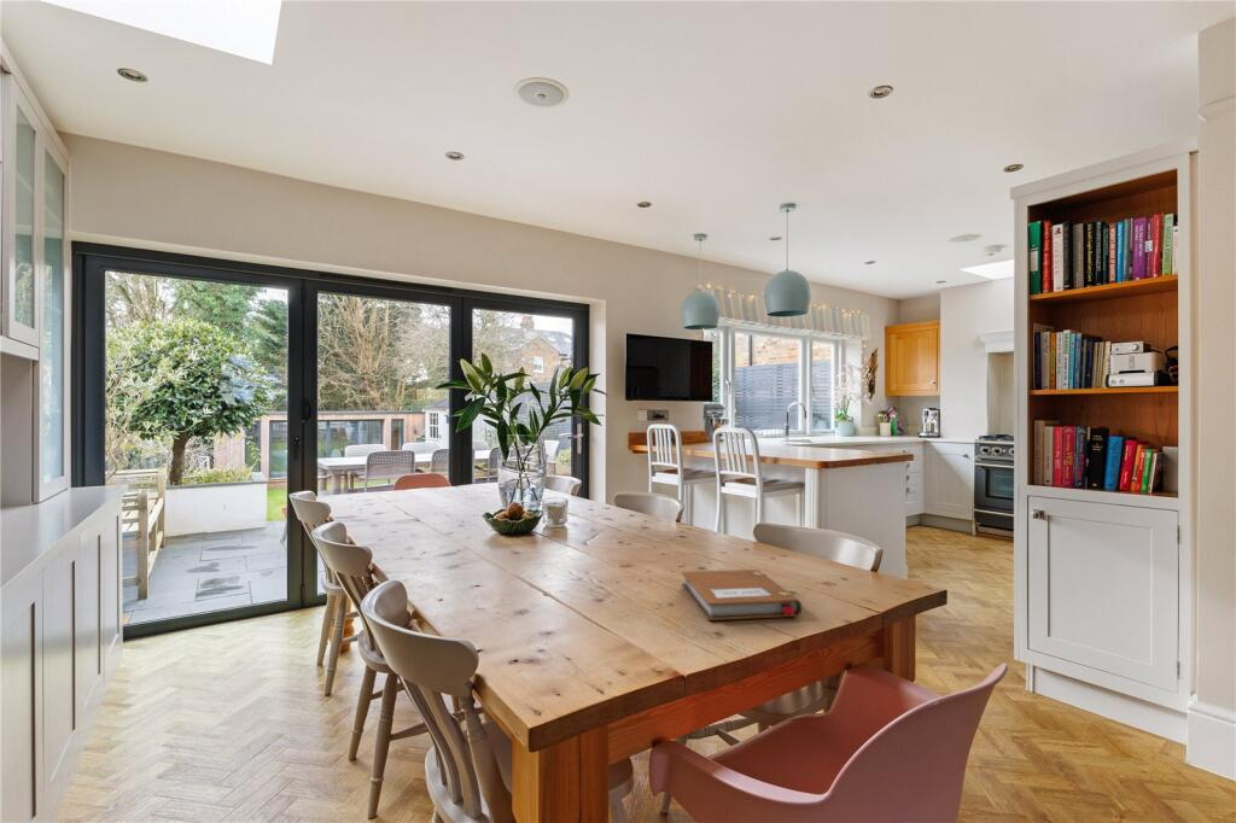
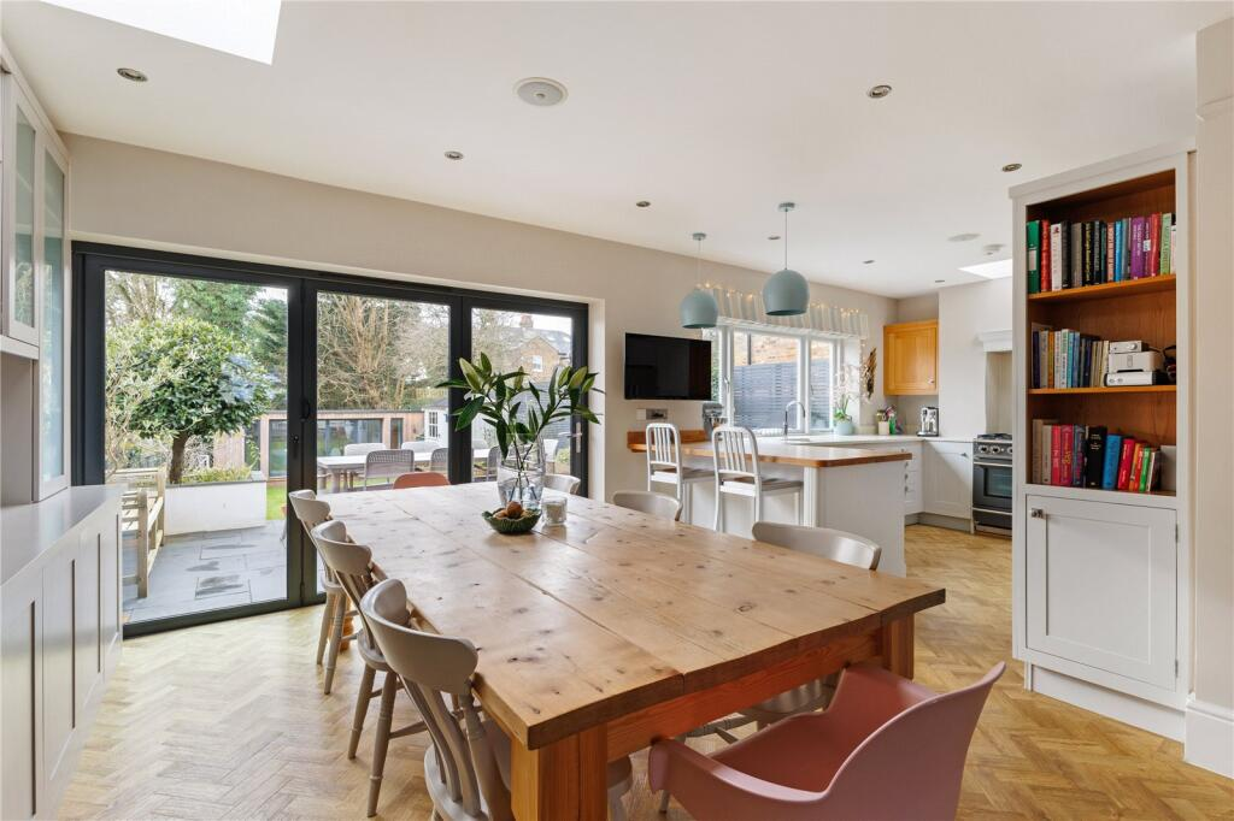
- notebook [680,568,803,621]
